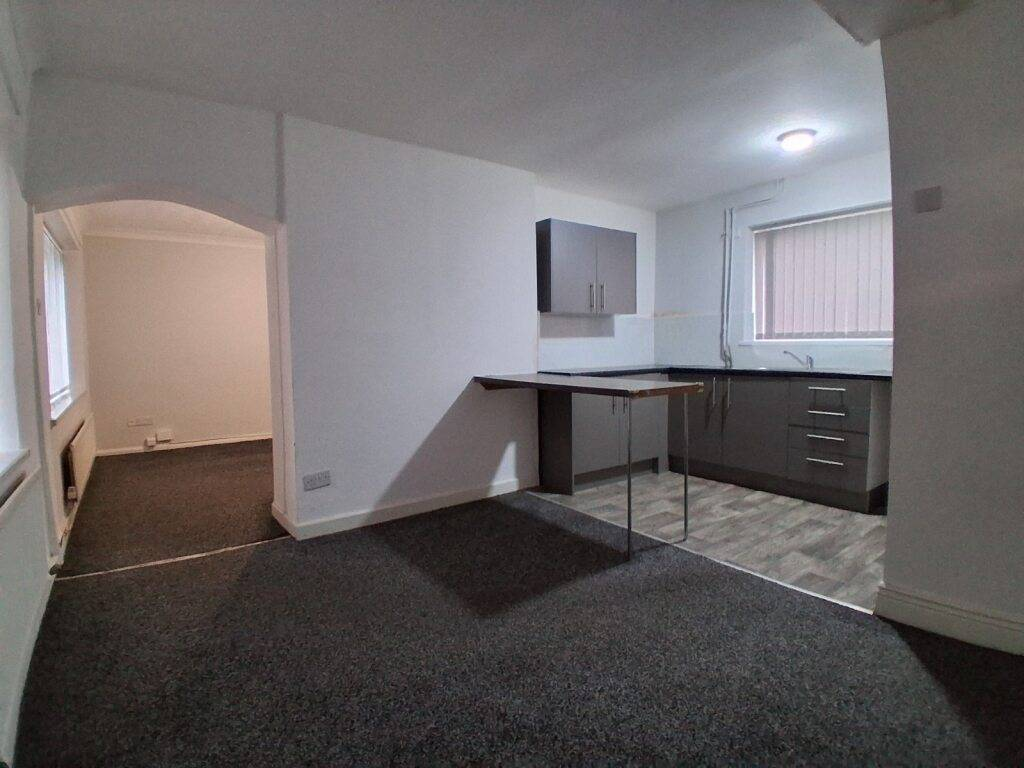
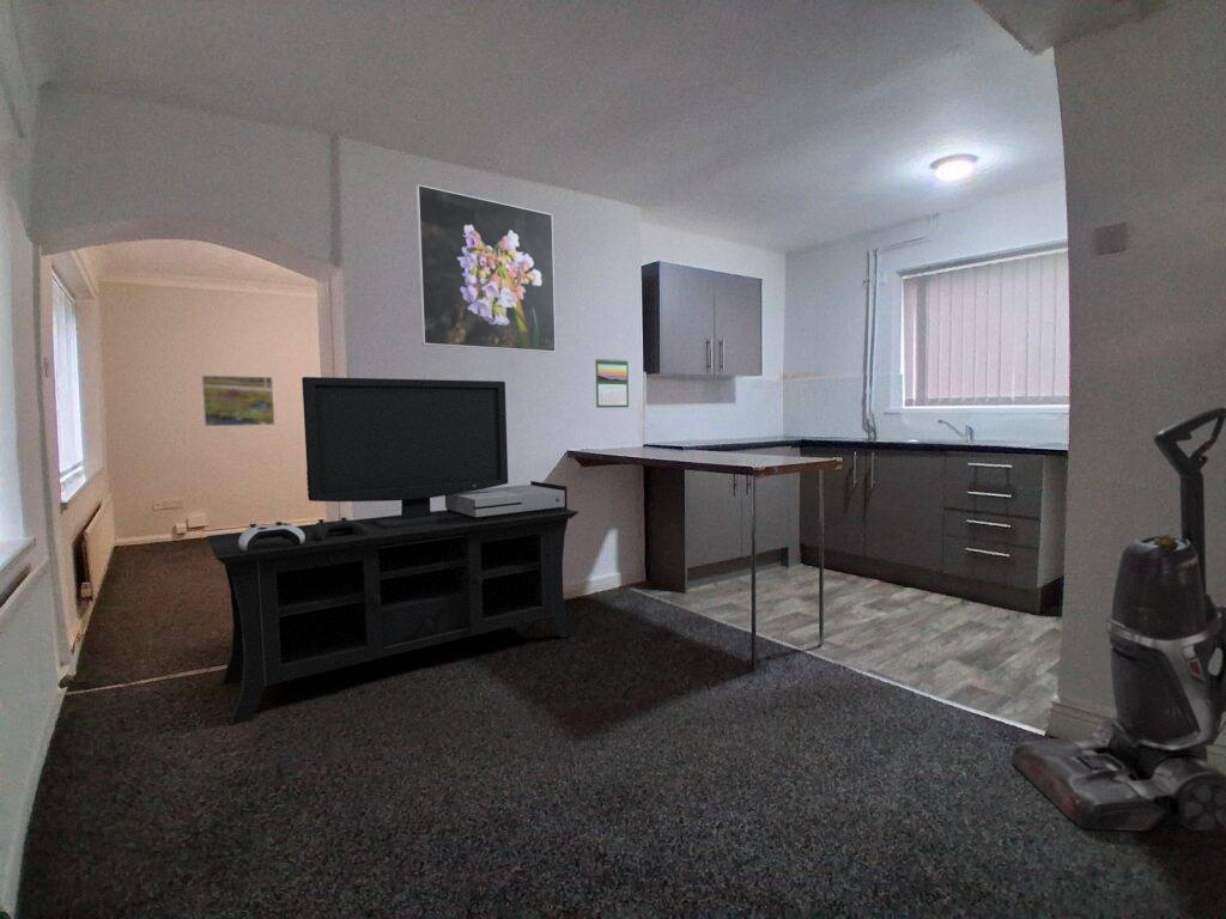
+ media console [206,376,579,726]
+ calendar [594,358,630,409]
+ vacuum cleaner [1009,407,1226,832]
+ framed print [201,375,275,427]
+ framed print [414,183,557,353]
